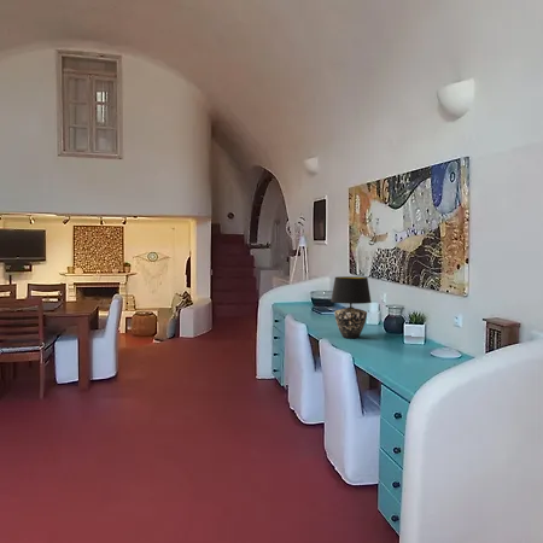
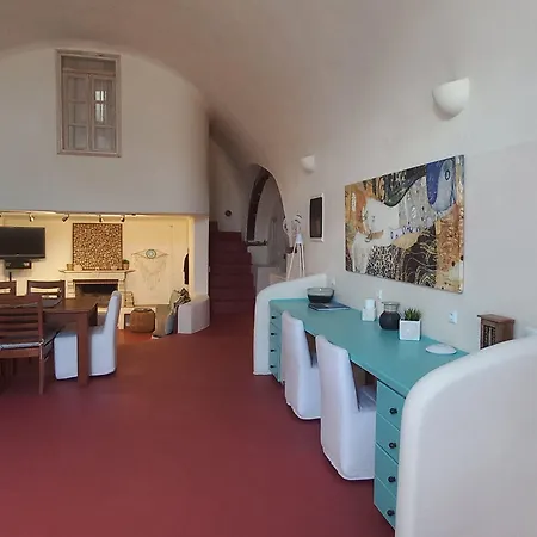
- table lamp [329,275,373,339]
